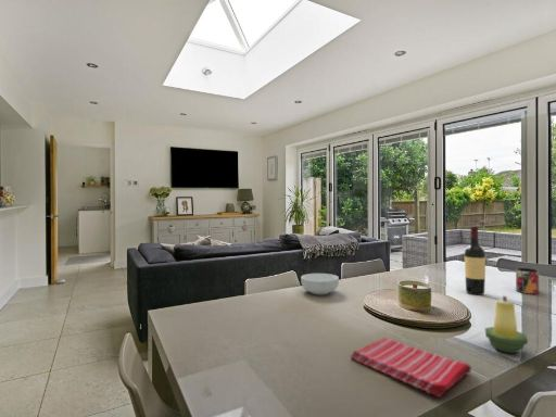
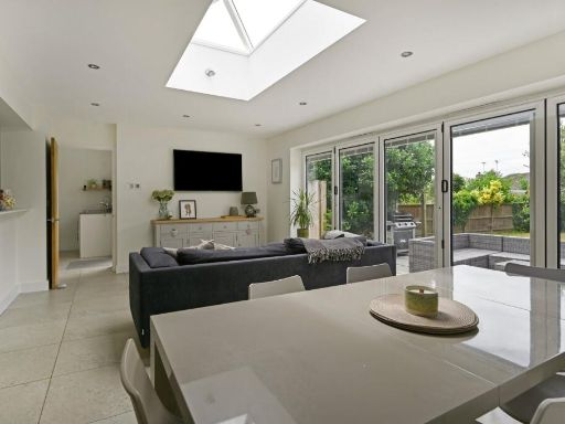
- wine bottle [464,225,486,296]
- dish towel [350,337,472,399]
- candle holder [484,294,529,355]
- mug [515,267,540,295]
- cereal bowl [300,273,340,295]
